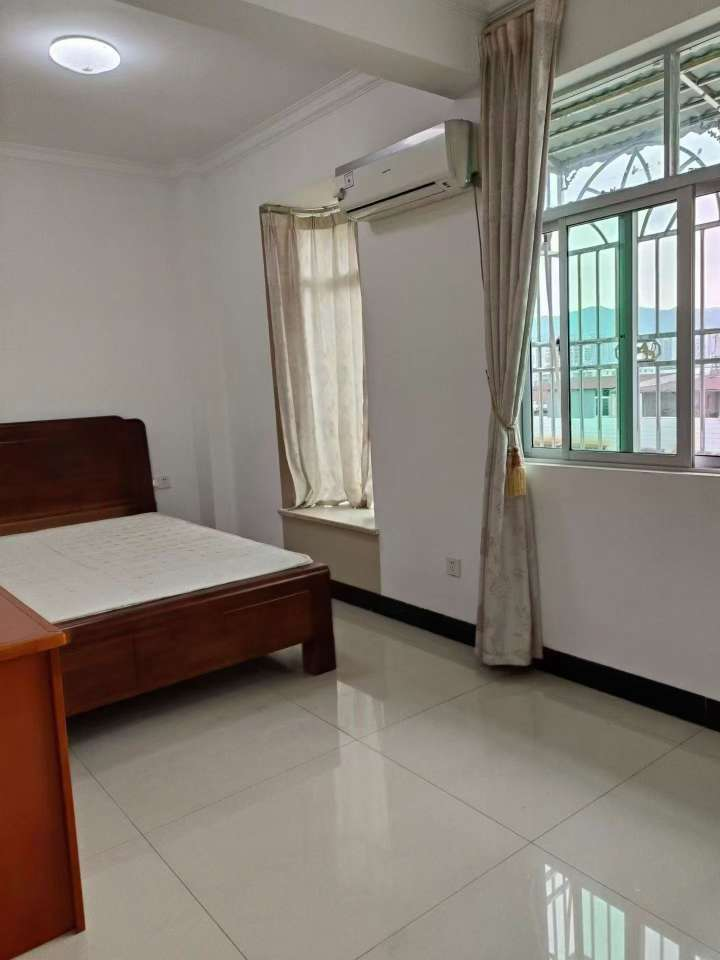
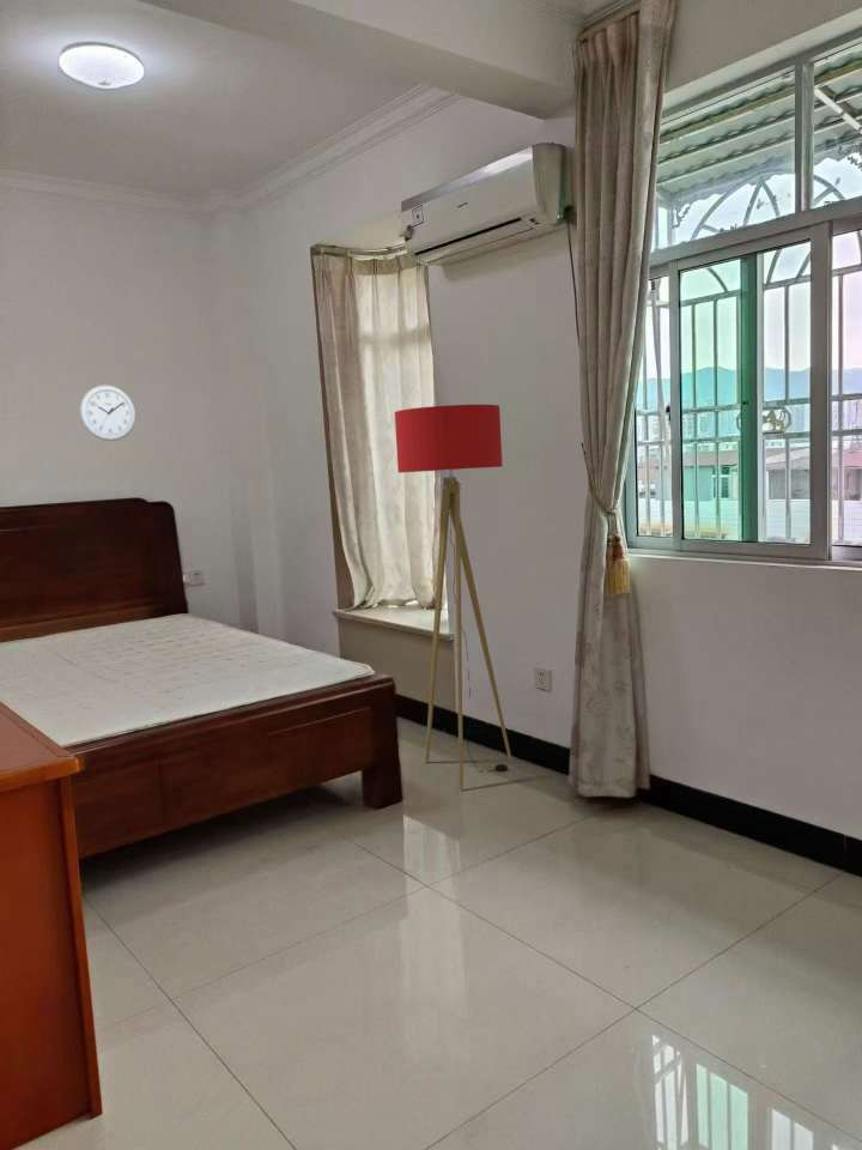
+ wall clock [79,385,136,442]
+ floor lamp [394,404,514,791]
